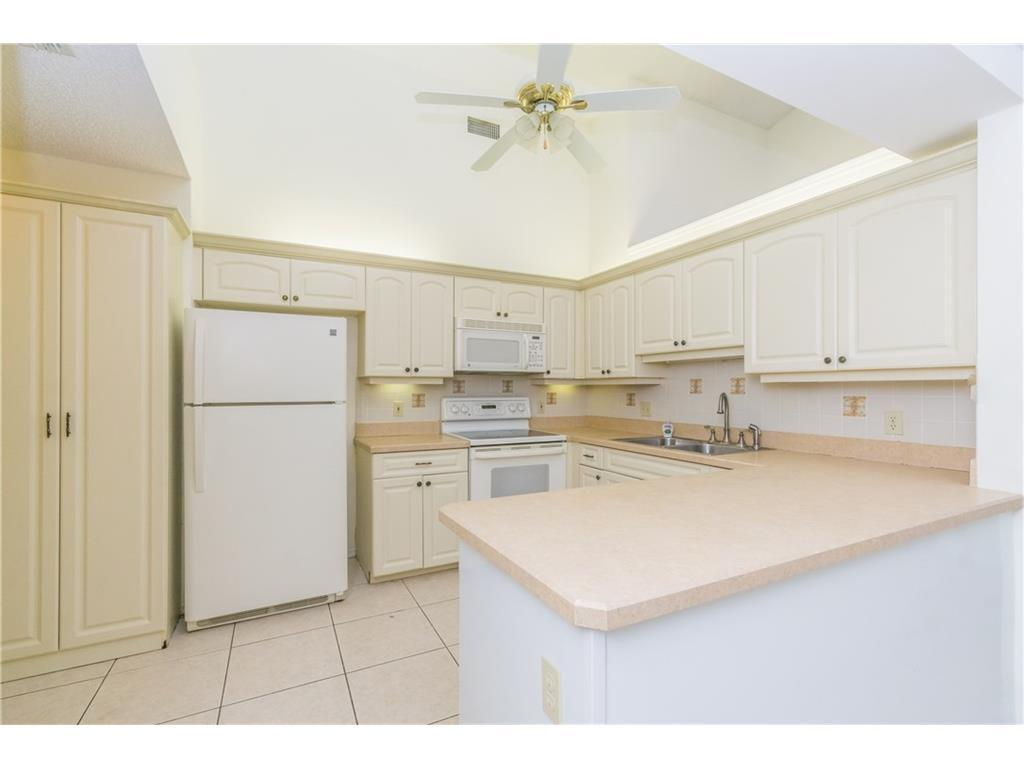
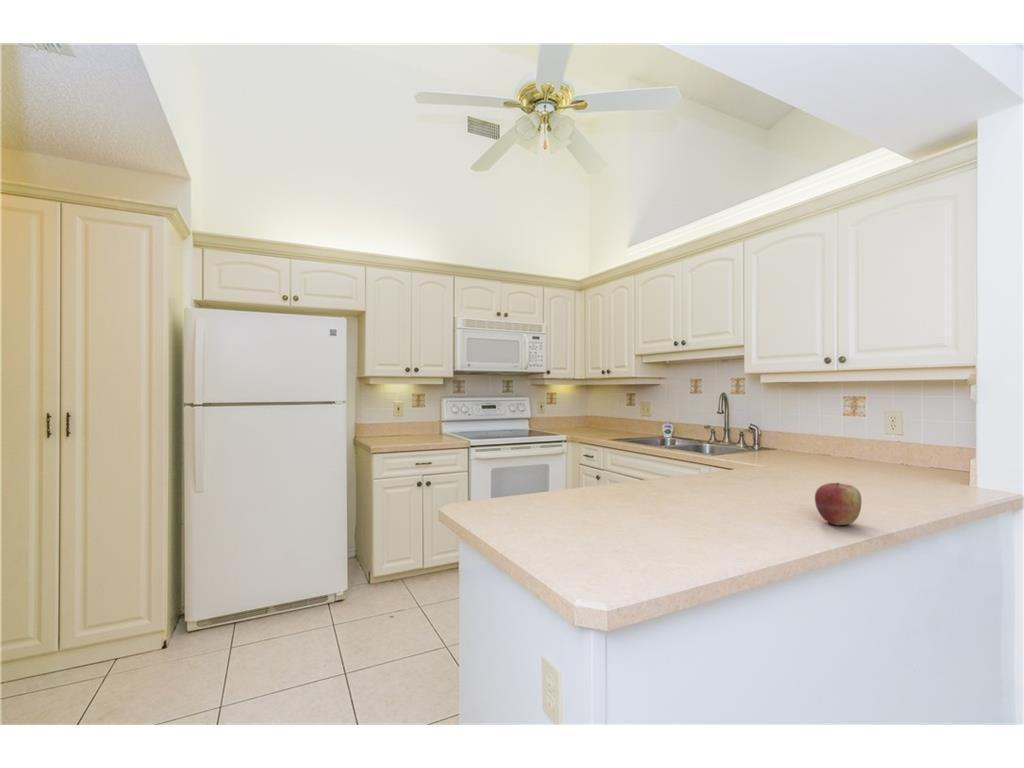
+ apple [814,481,862,526]
